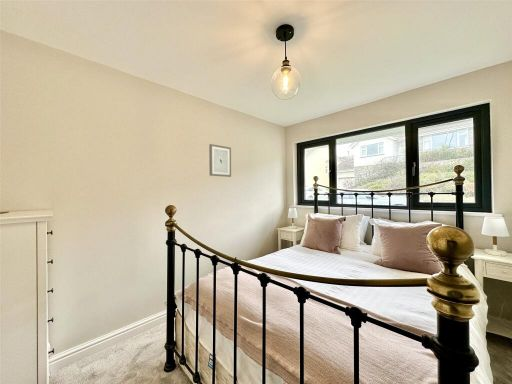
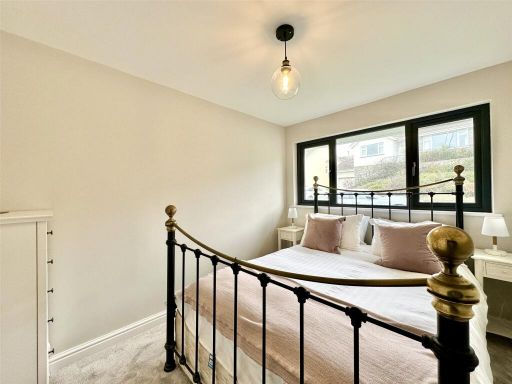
- wall art [208,143,232,178]
